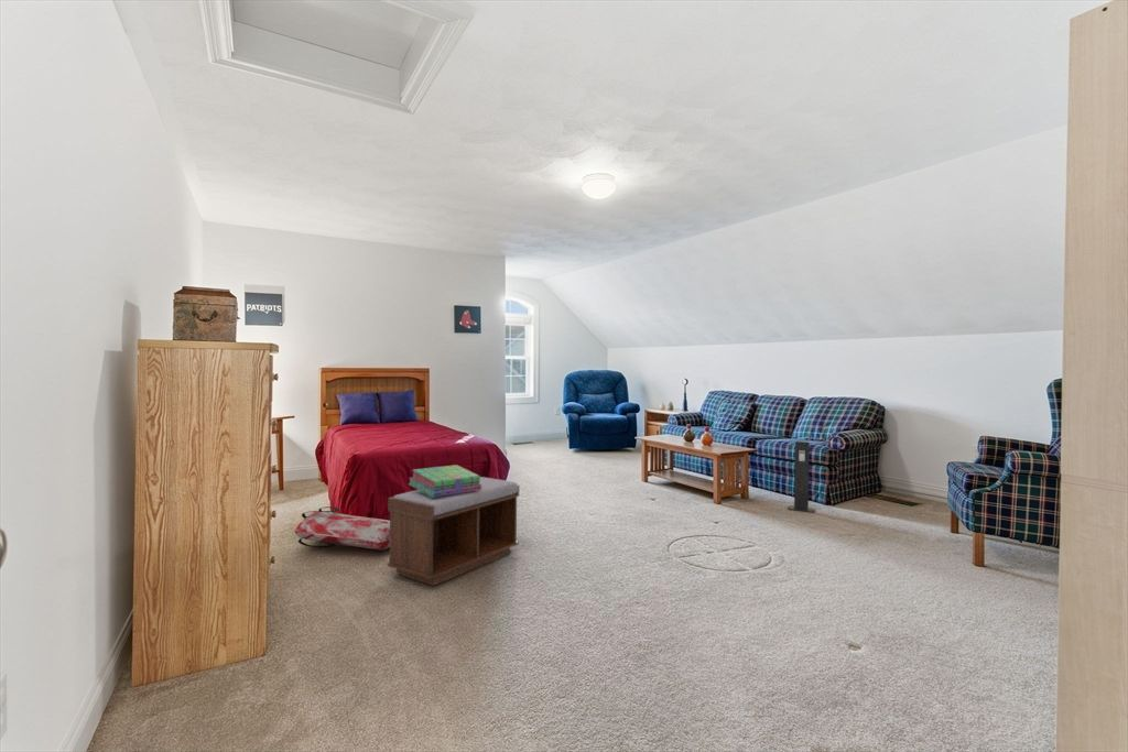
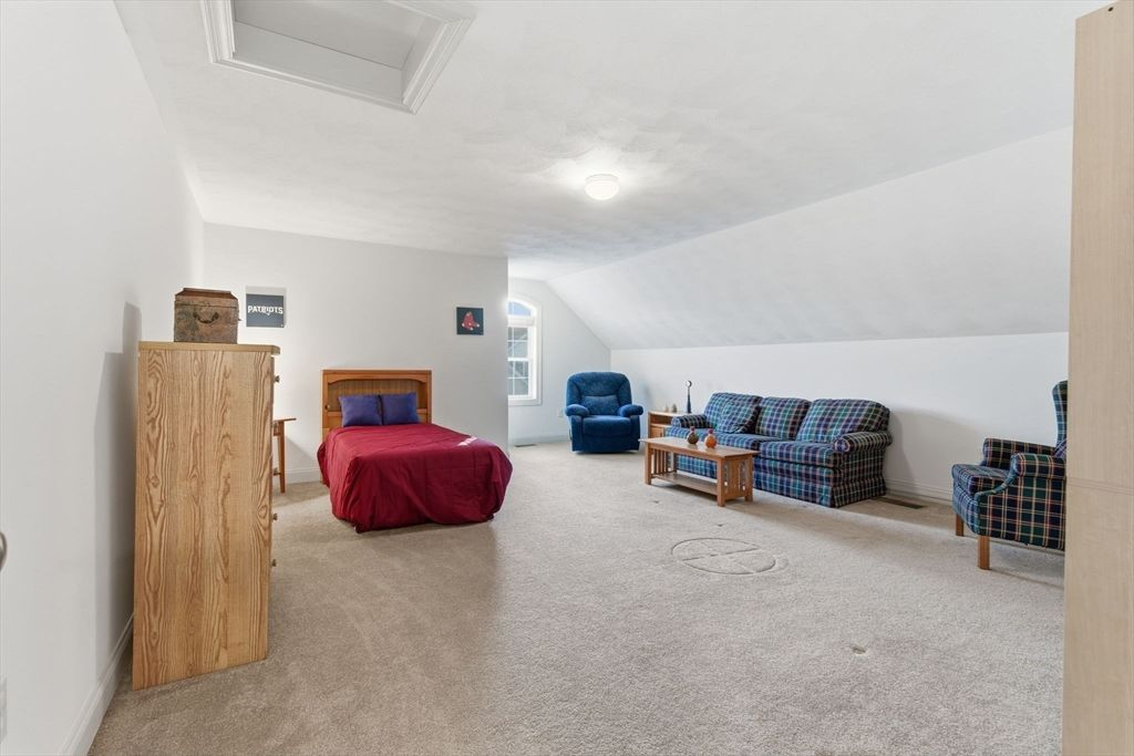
- bench [387,476,520,587]
- bag [294,505,390,552]
- speaker [787,440,816,513]
- stack of books [408,464,481,498]
